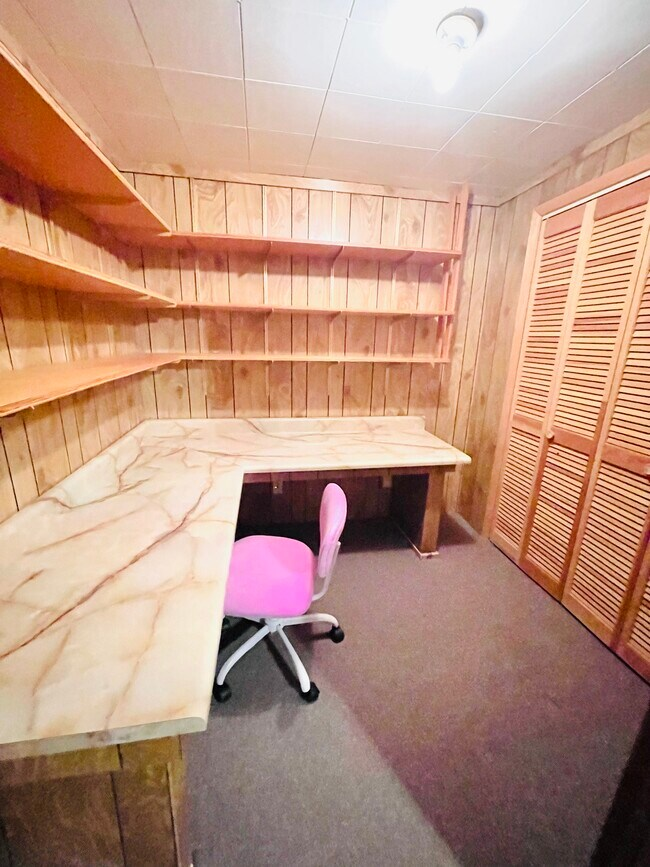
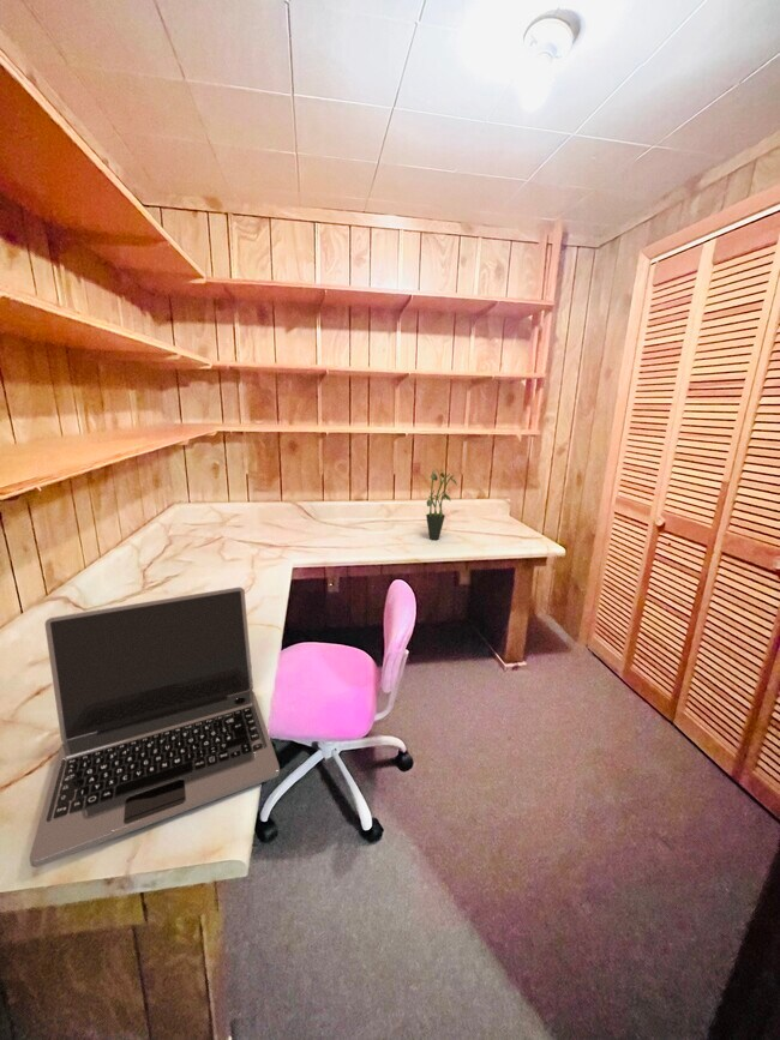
+ laptop [28,587,281,868]
+ potted plant [425,468,458,541]
